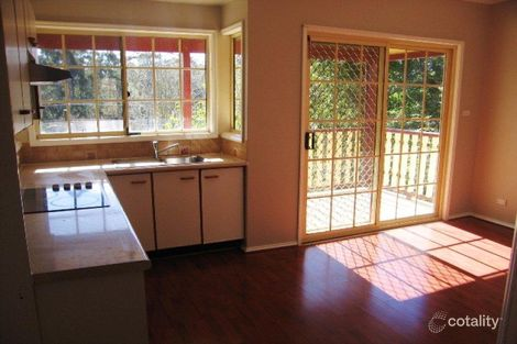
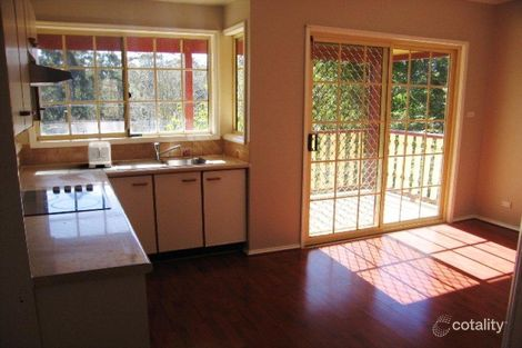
+ toaster [87,140,113,169]
